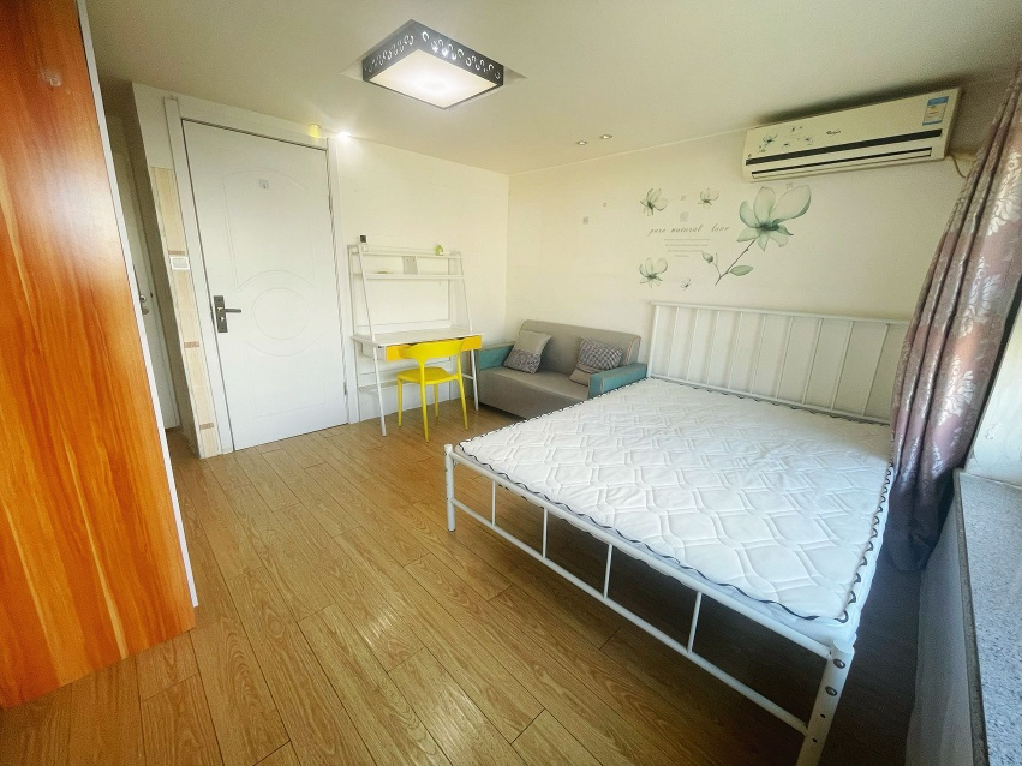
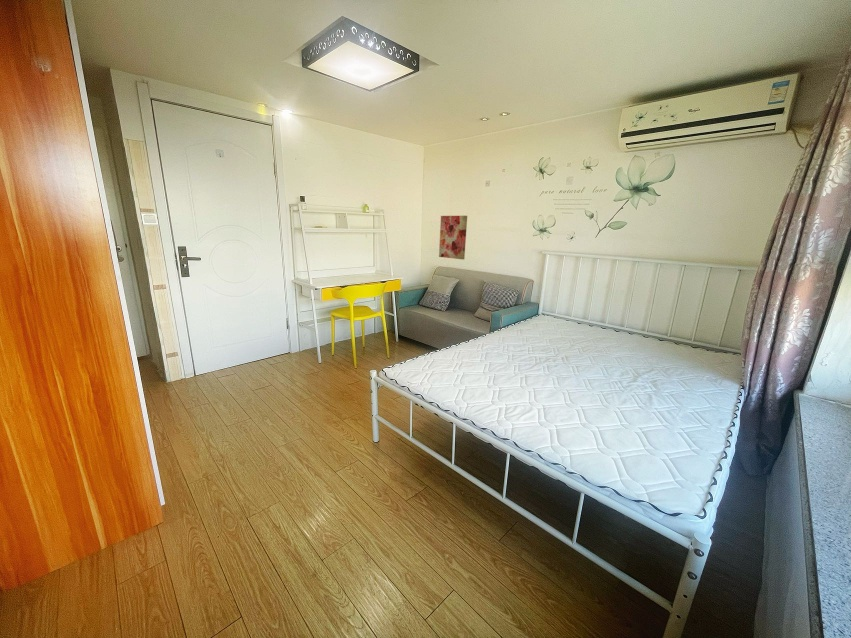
+ wall art [438,215,468,260]
